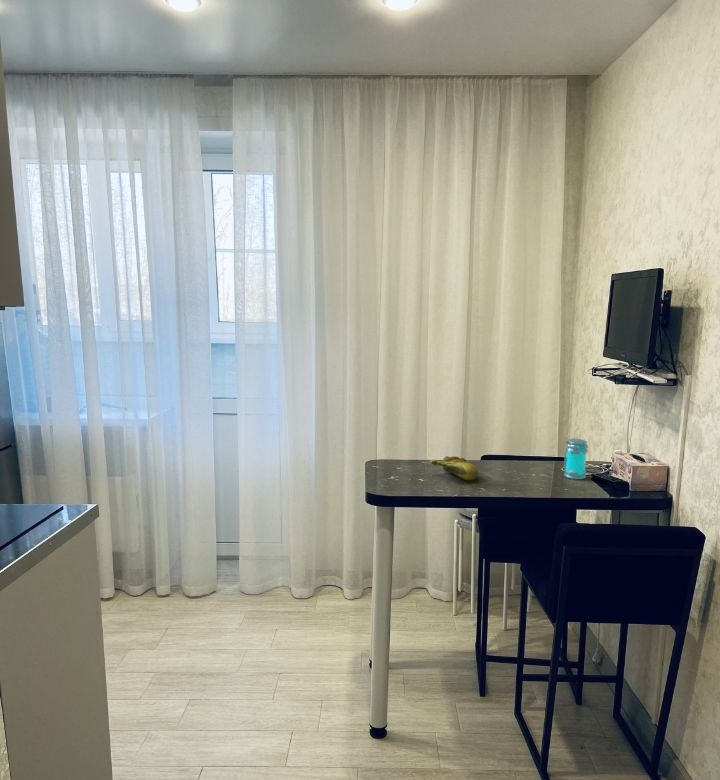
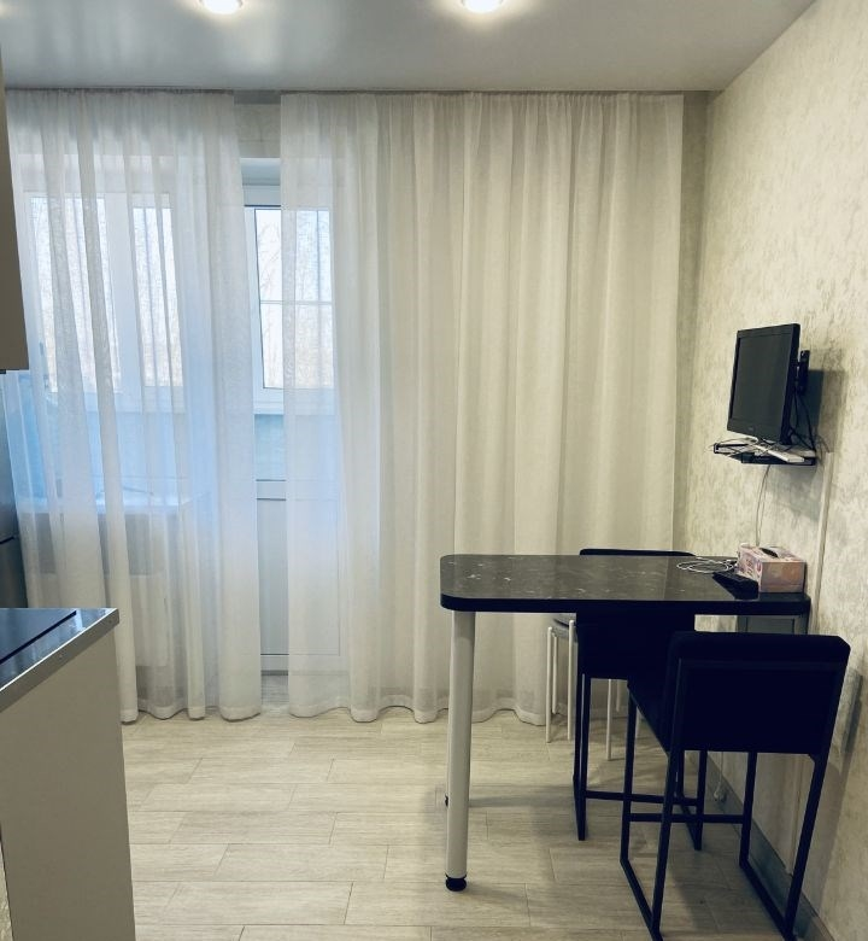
- banana bunch [429,455,479,481]
- jar [563,438,589,480]
